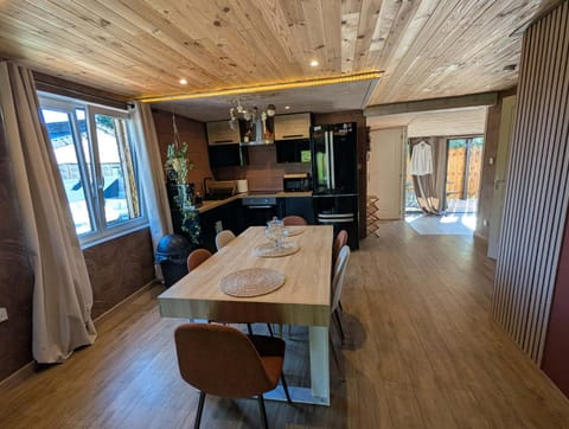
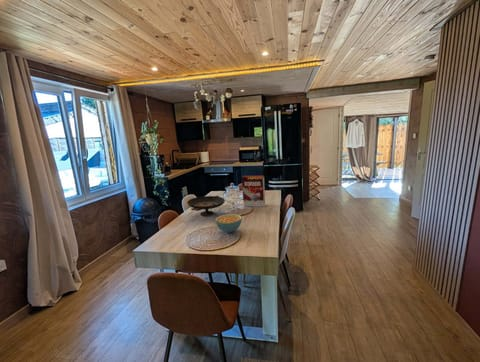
+ decorative bowl [186,195,226,217]
+ cereal box [241,175,266,208]
+ cereal bowl [214,213,243,233]
